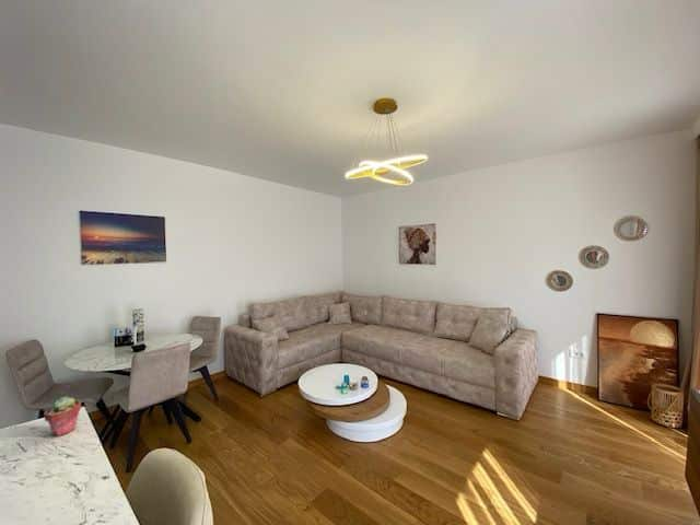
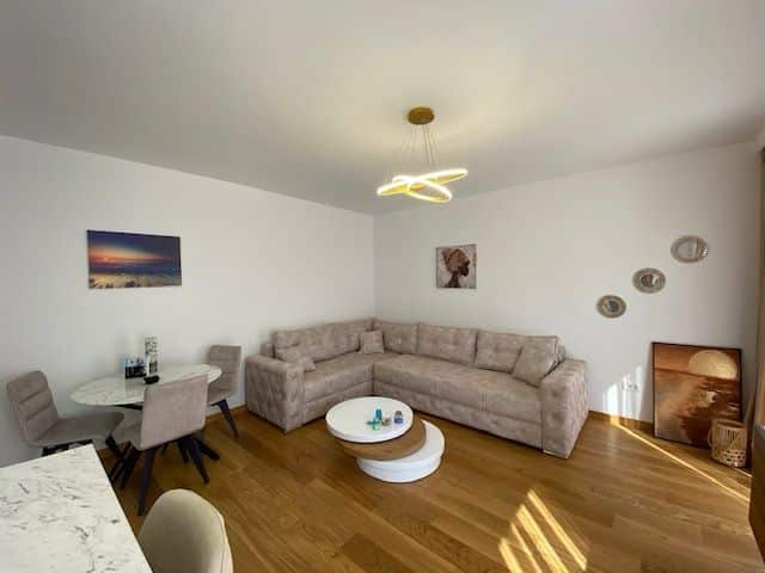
- potted succulent [43,396,82,438]
